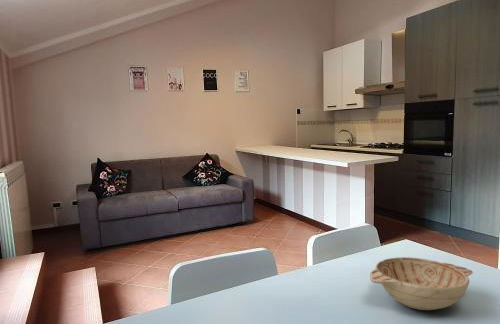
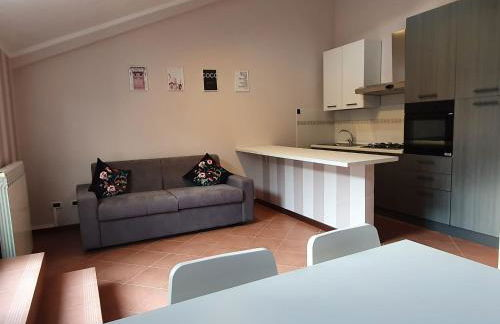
- decorative bowl [369,256,474,311]
